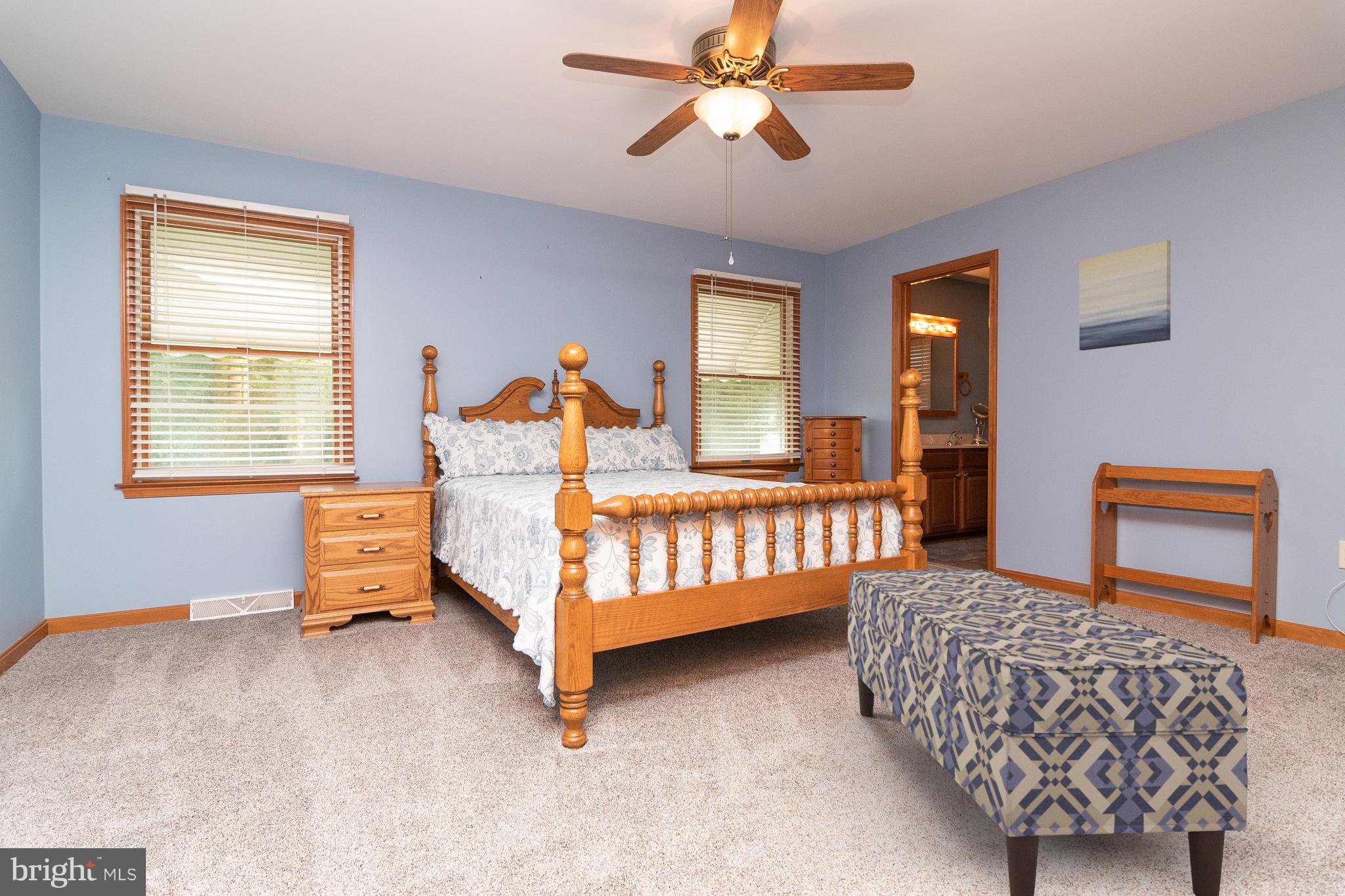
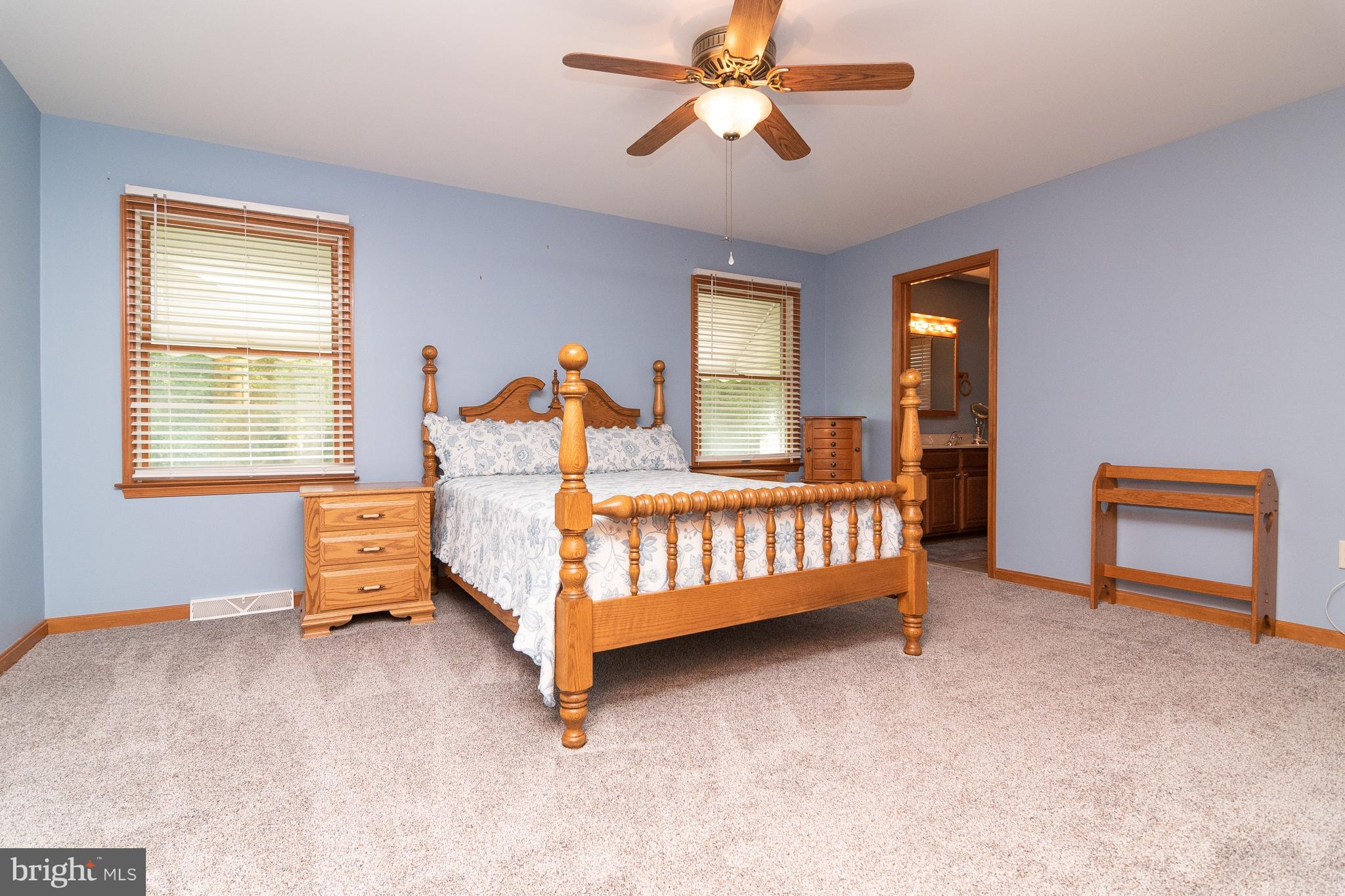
- bench [847,569,1248,896]
- wall art [1079,240,1171,351]
